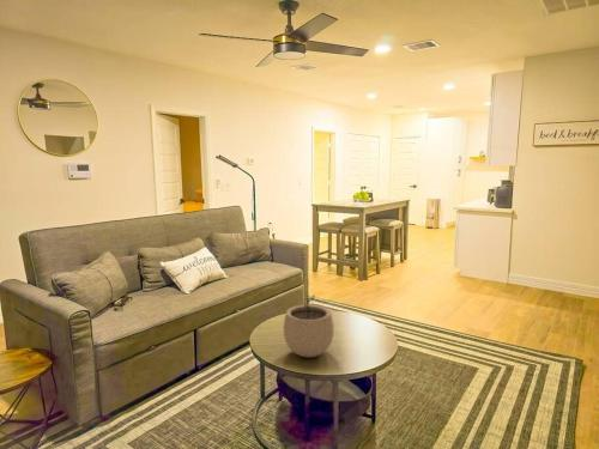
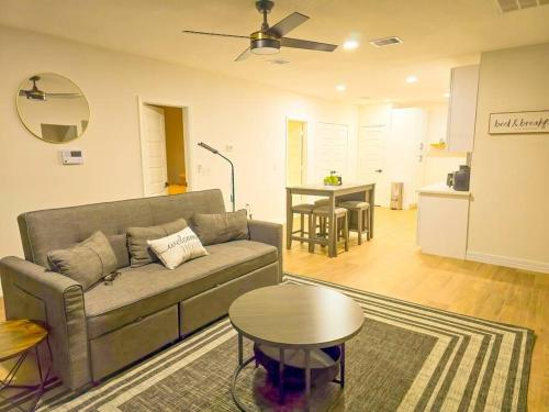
- plant pot [283,291,335,358]
